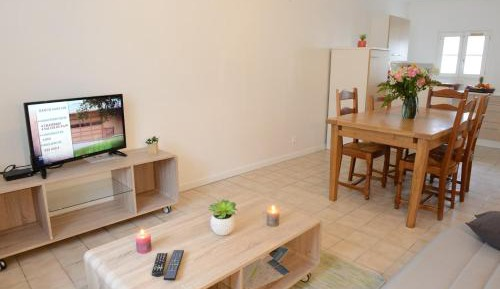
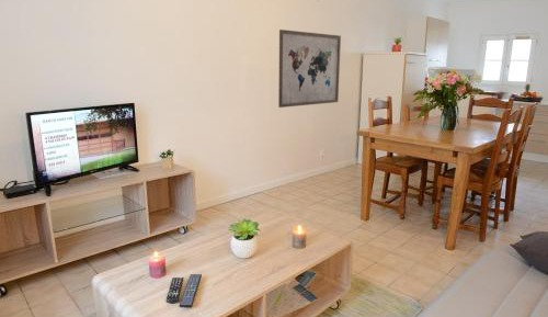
+ wall art [277,29,342,109]
